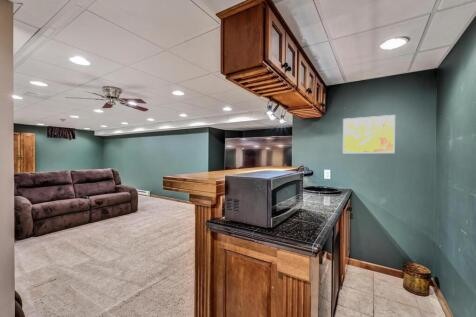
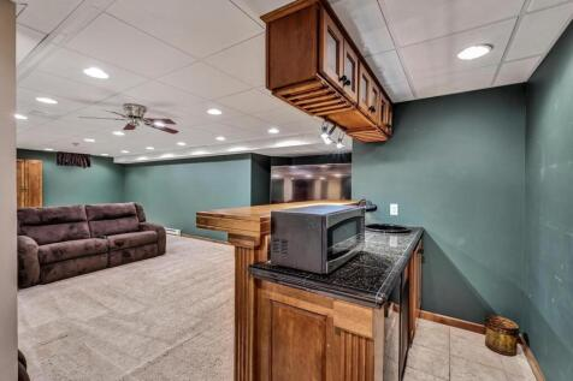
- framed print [342,114,396,154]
